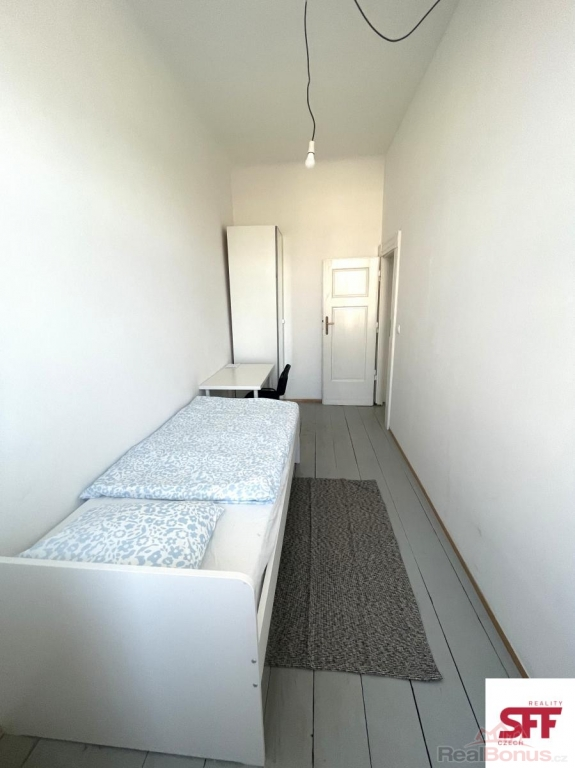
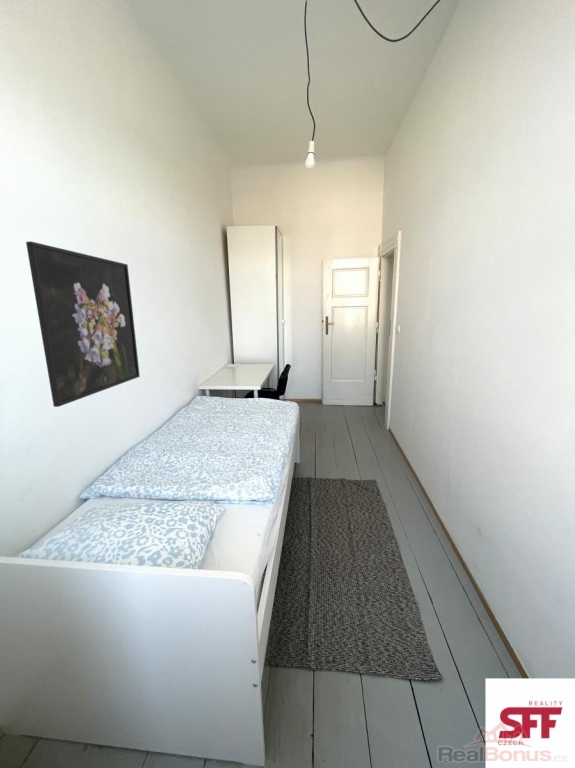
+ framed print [25,240,141,408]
